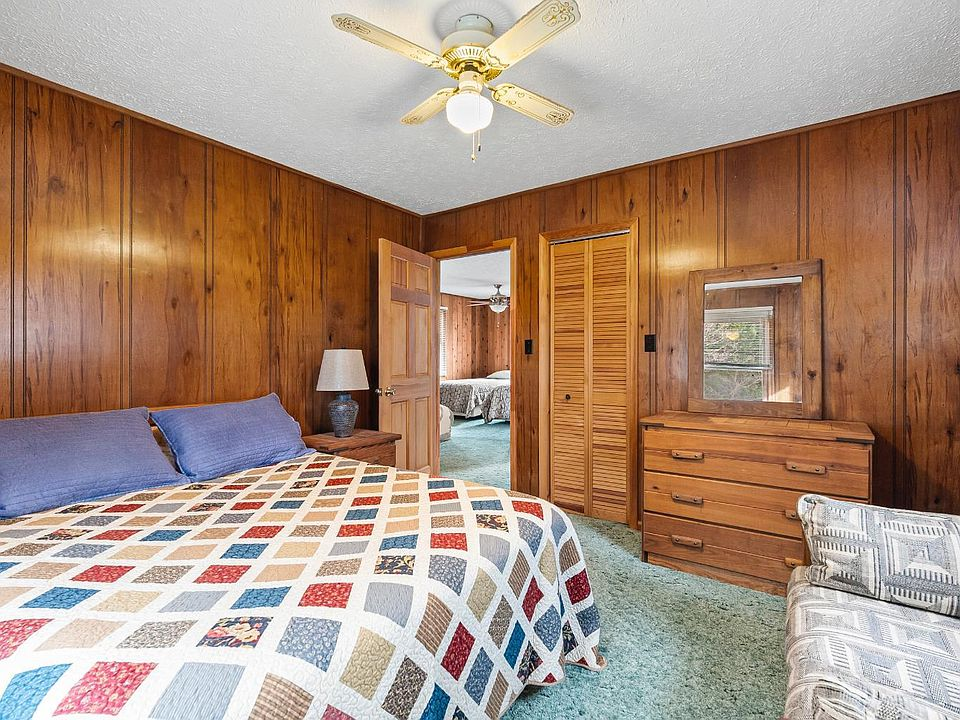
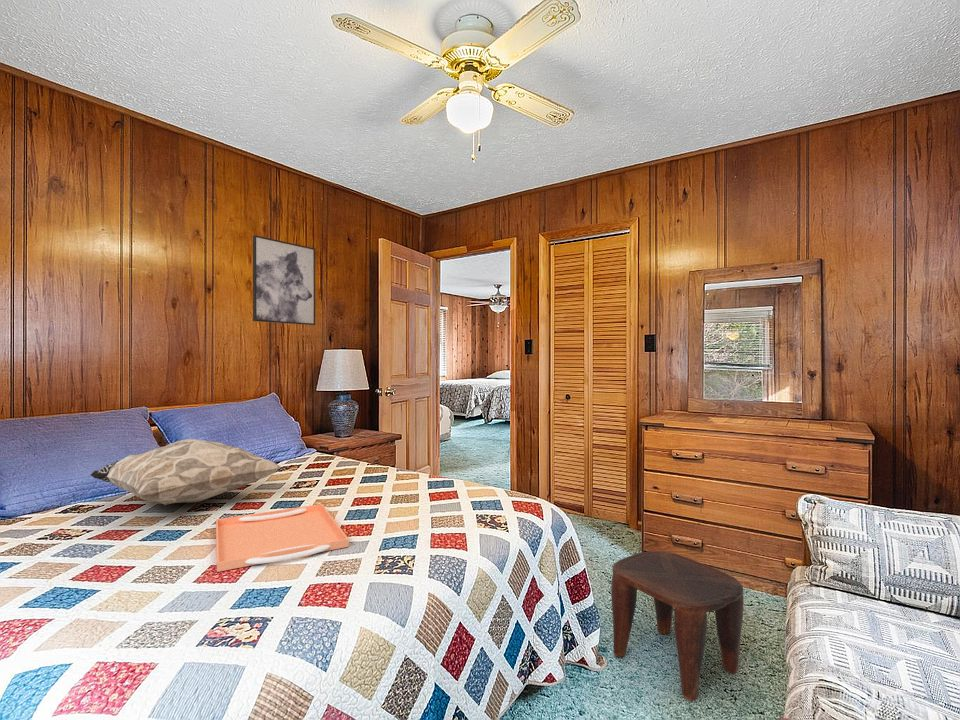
+ serving tray [215,503,350,573]
+ stool [610,550,745,702]
+ decorative pillow [89,438,282,506]
+ wall art [252,234,316,326]
